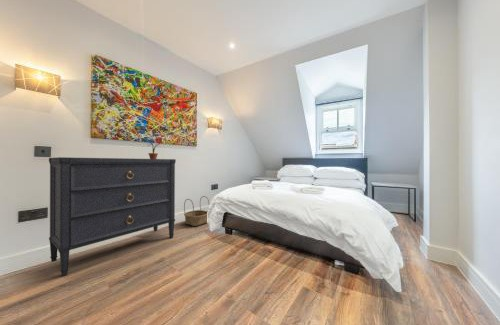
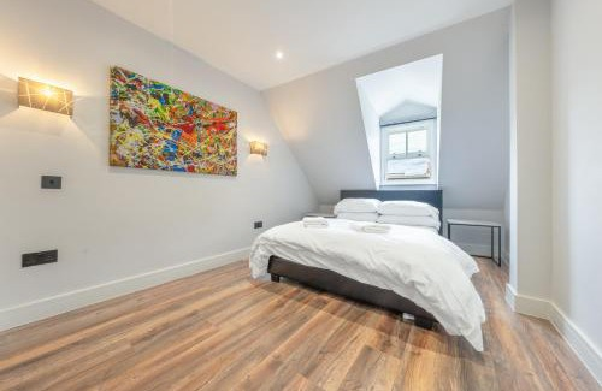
- potted plant [141,131,175,159]
- basket [183,195,210,227]
- dresser [48,156,177,277]
